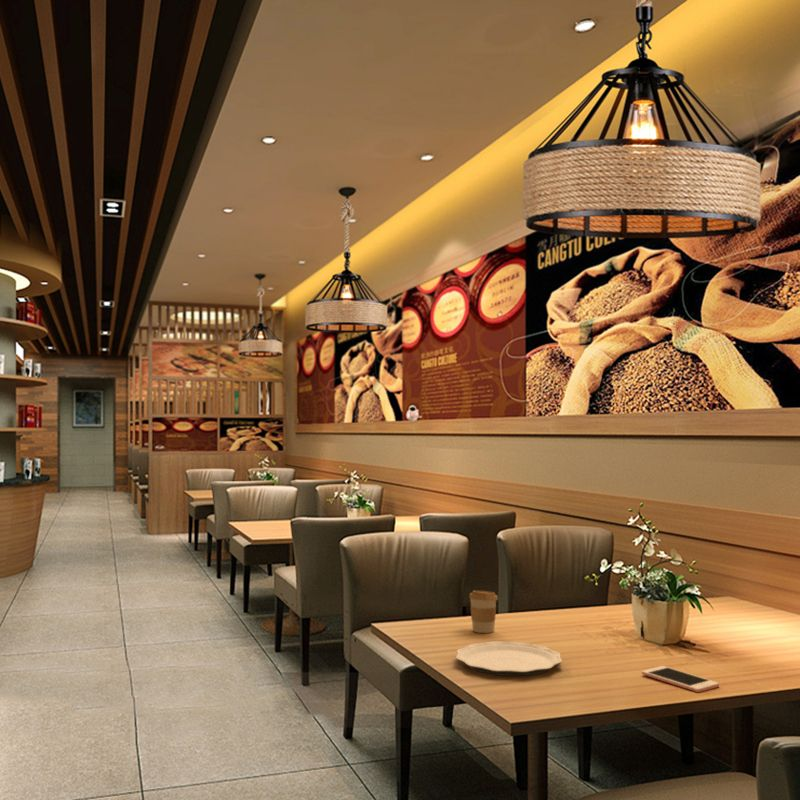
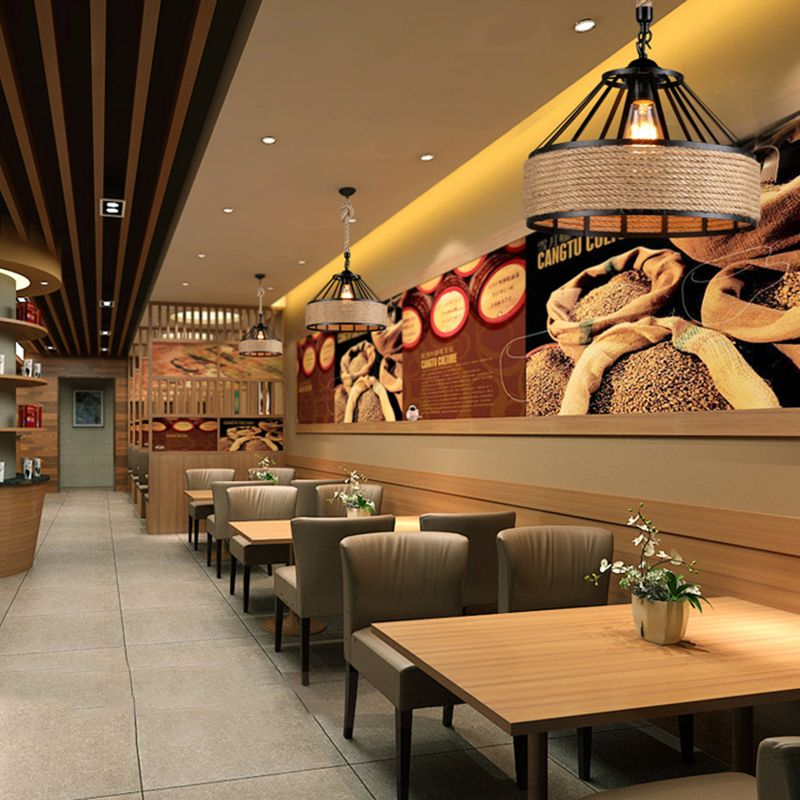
- plate [455,640,563,677]
- cell phone [641,665,720,693]
- coffee cup [468,590,499,634]
